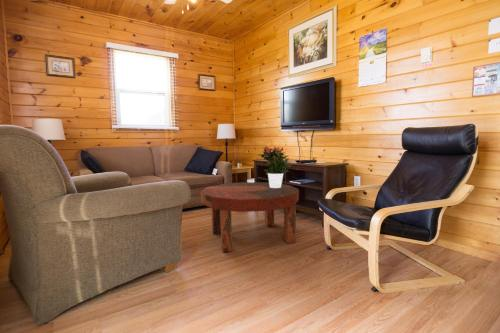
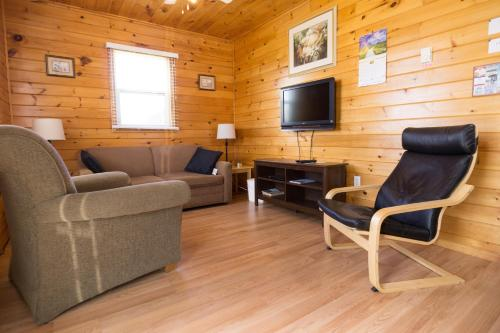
- coffee table [200,181,300,253]
- potted flower [257,145,293,188]
